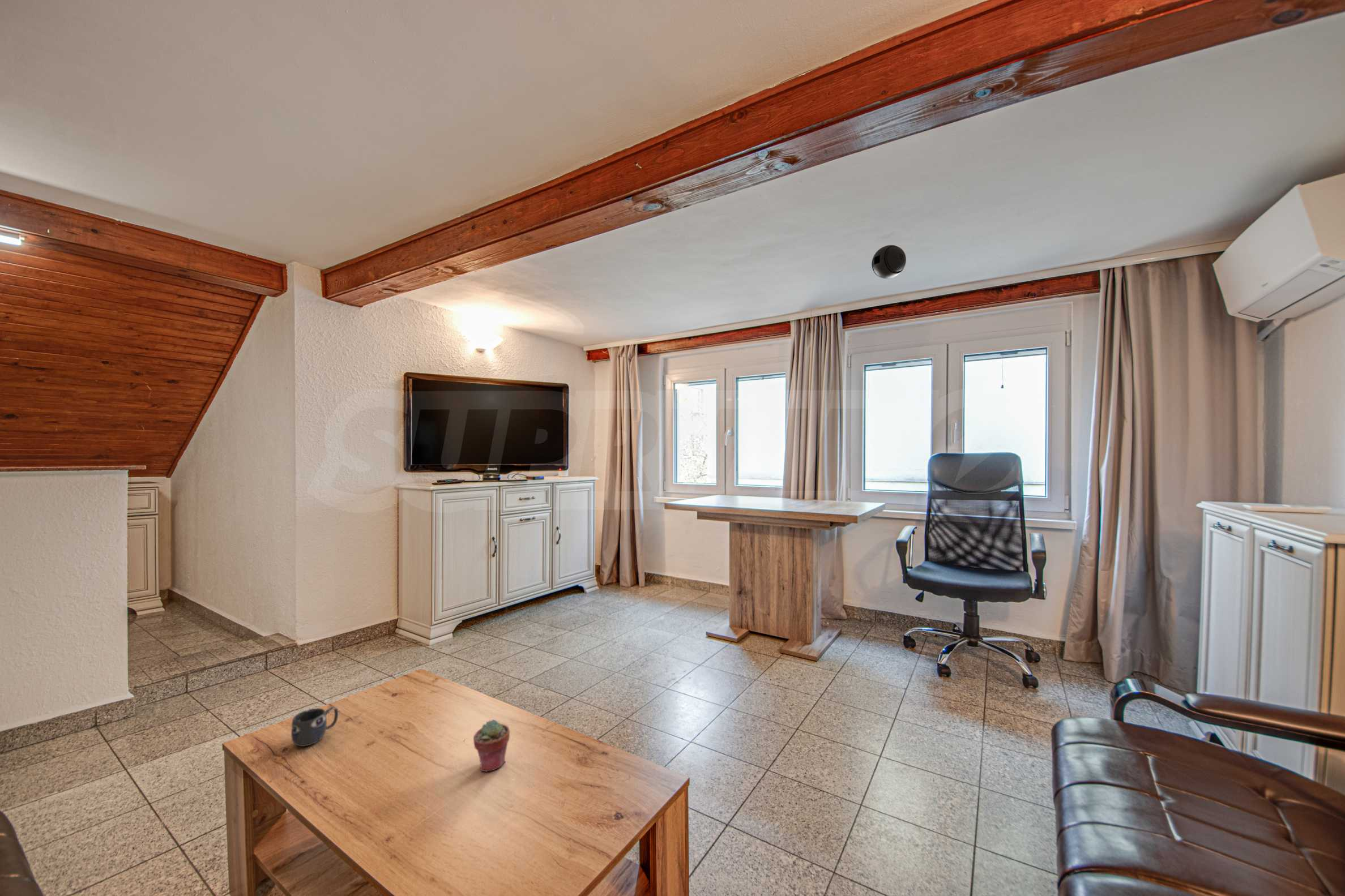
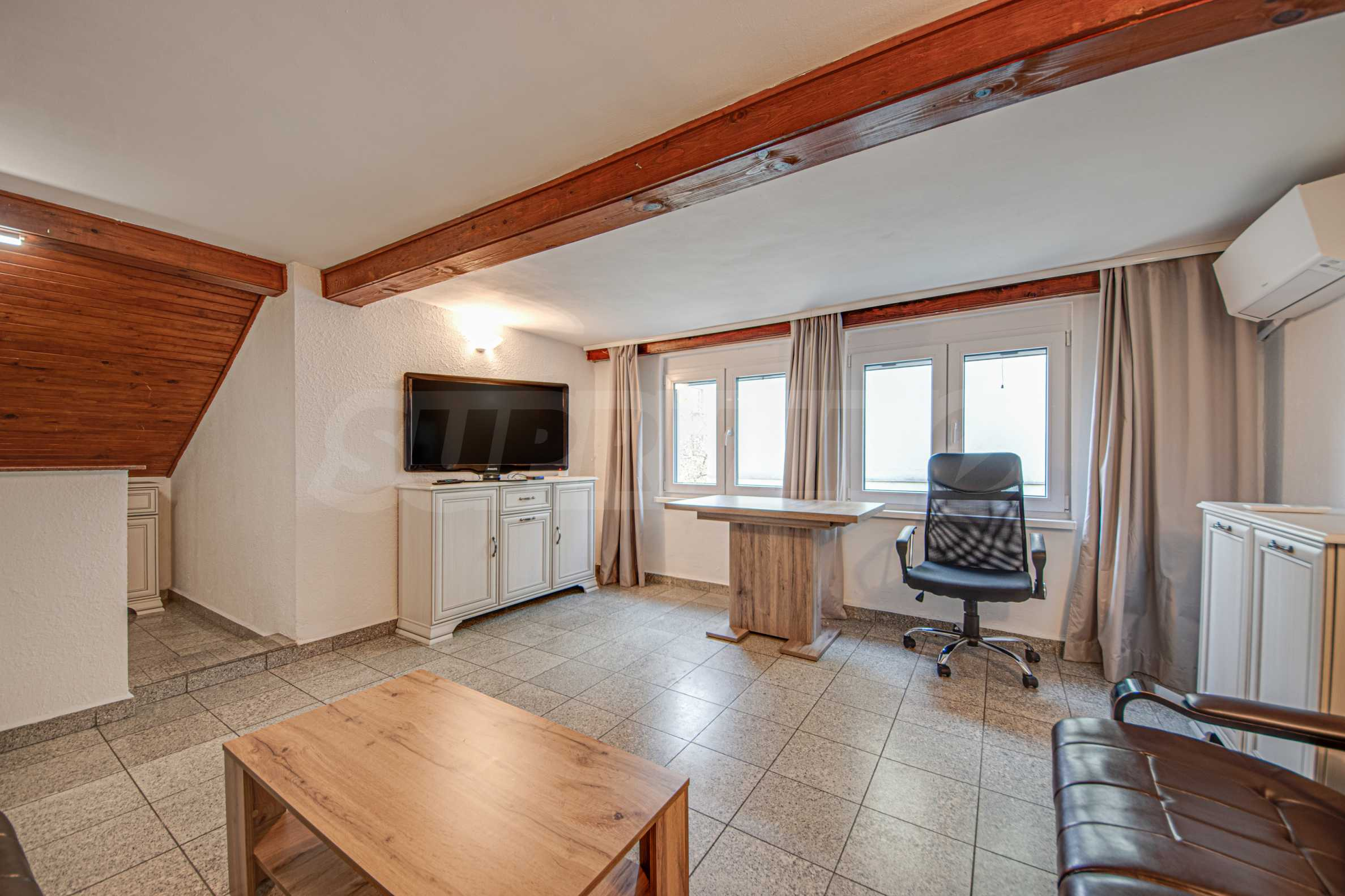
- mug [291,706,339,747]
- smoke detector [871,245,907,279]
- potted succulent [473,719,510,773]
